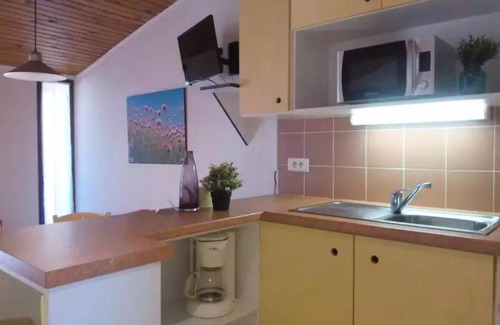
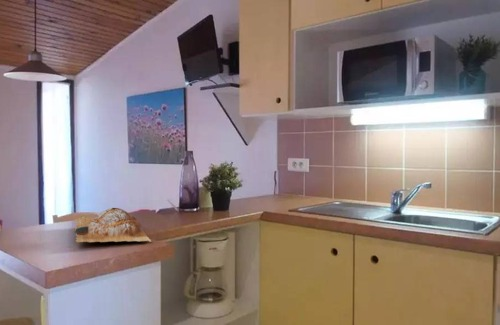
+ chopping board [74,207,152,243]
